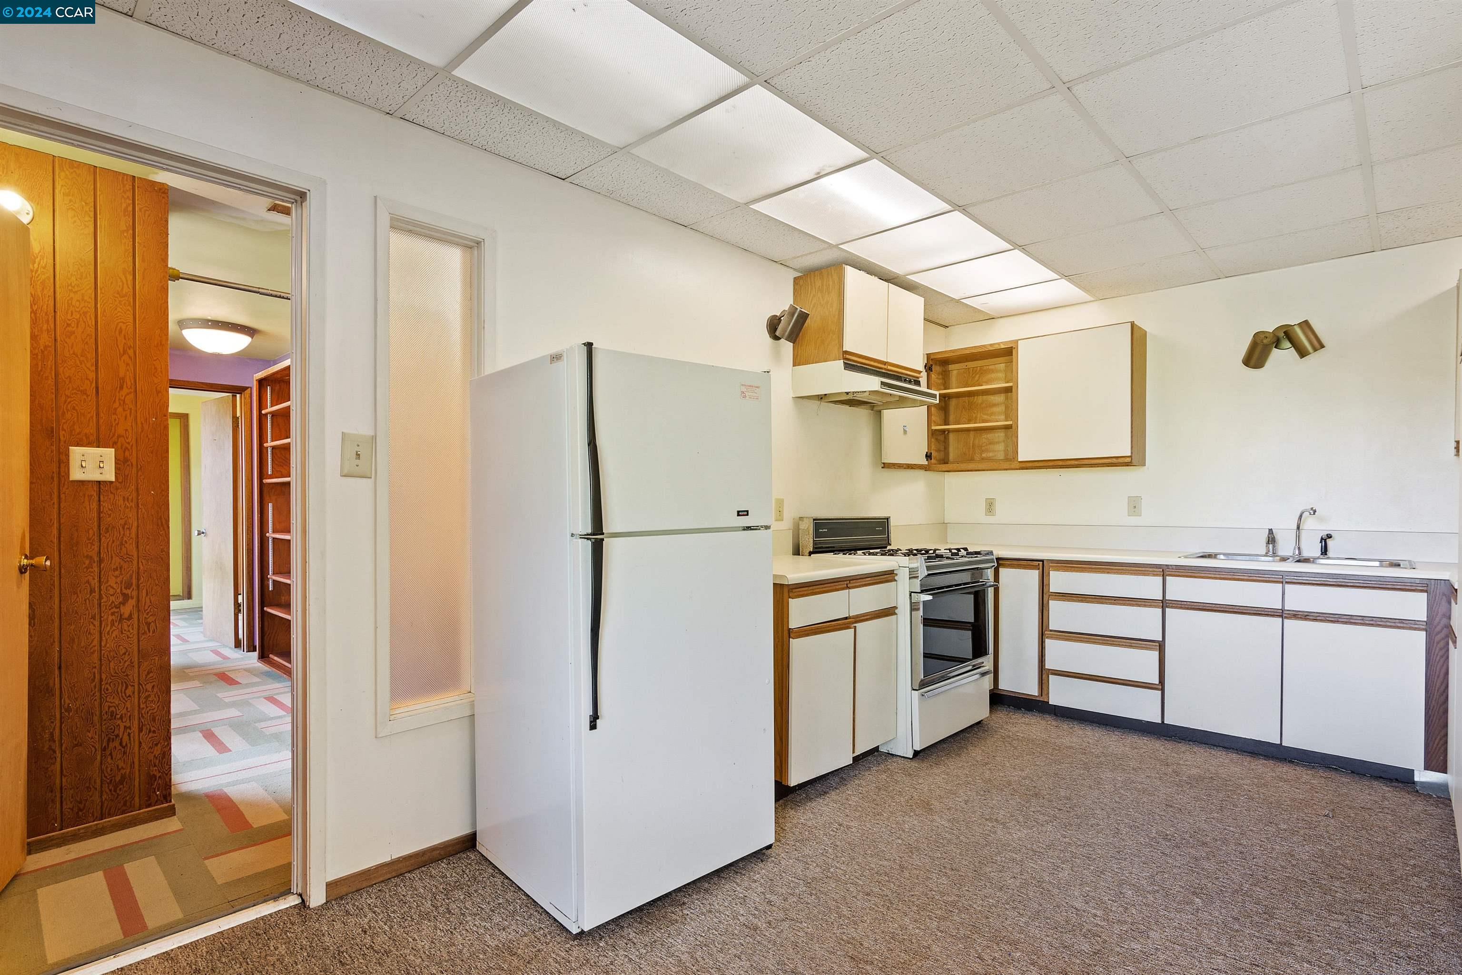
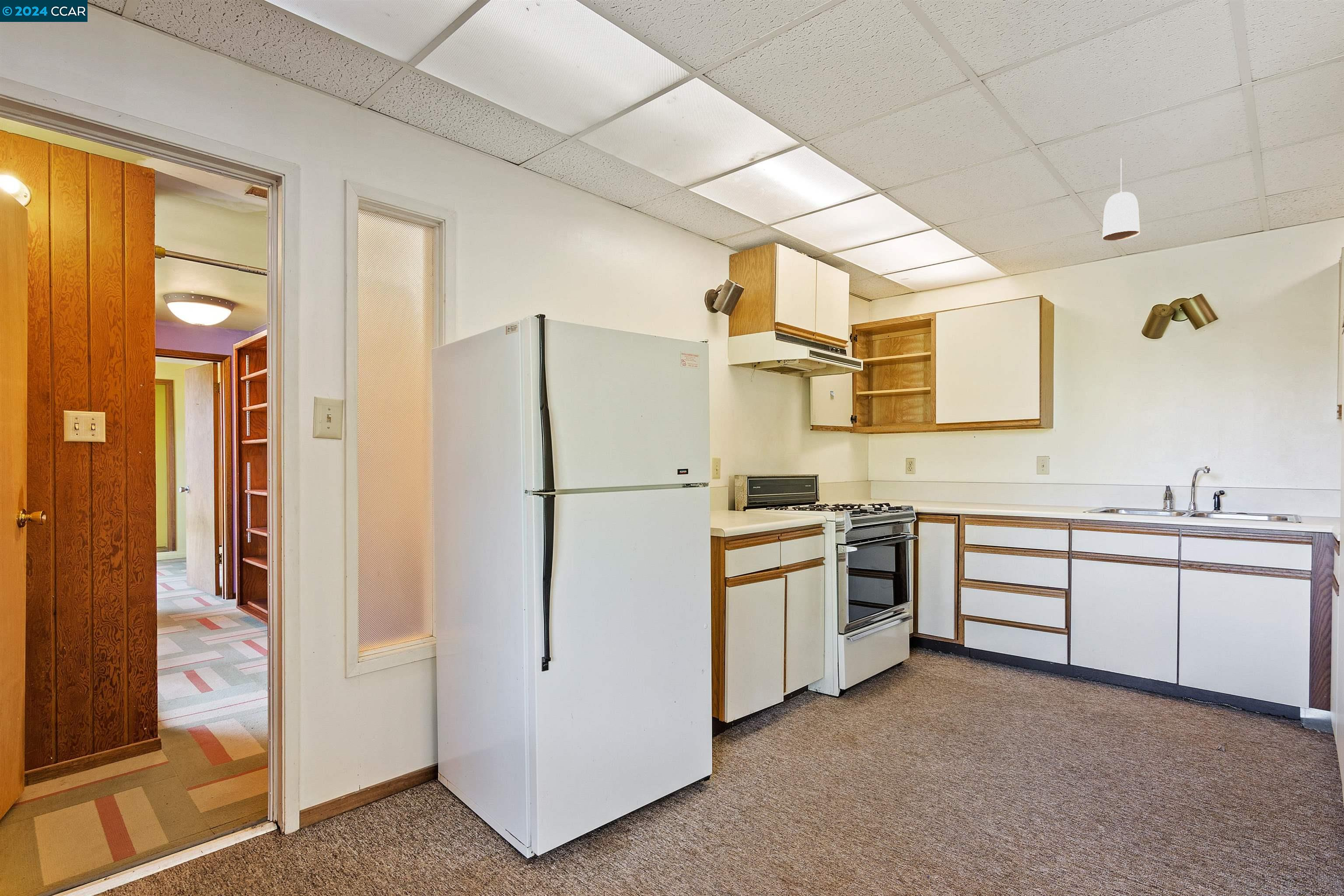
+ pendant light [1102,158,1141,241]
